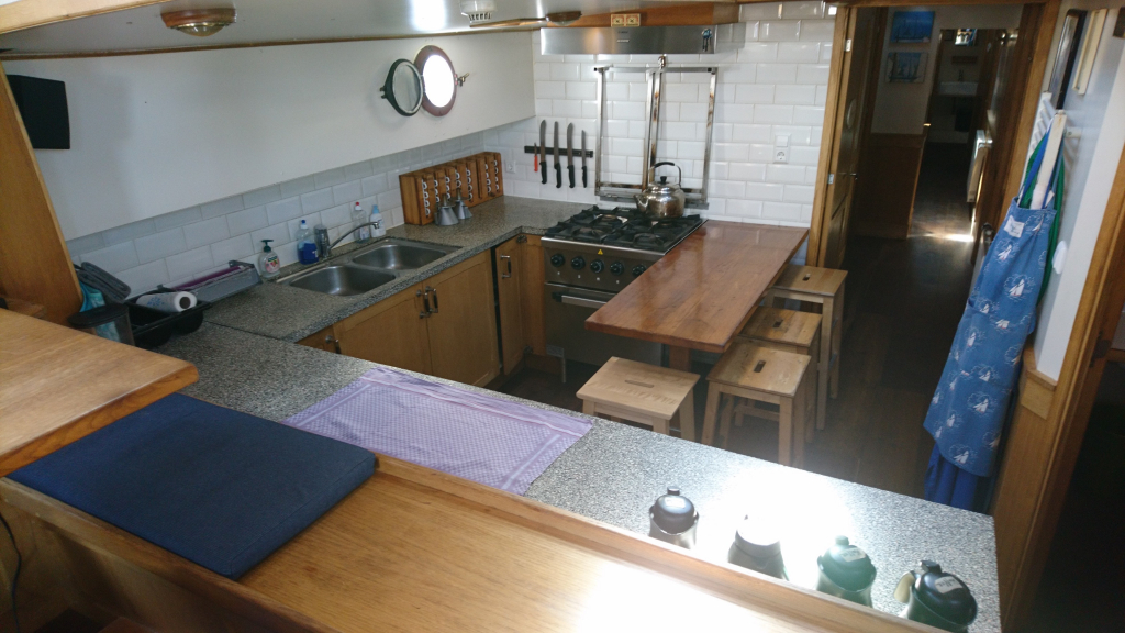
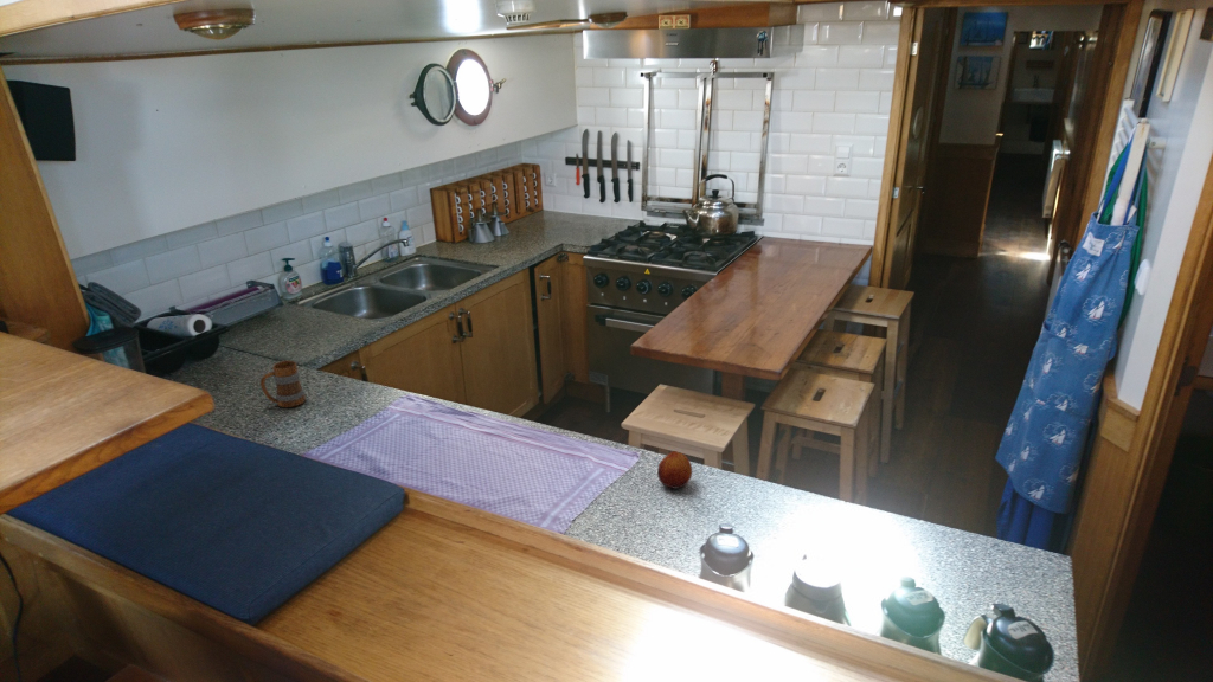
+ mug [259,360,307,408]
+ fruit [656,450,693,490]
